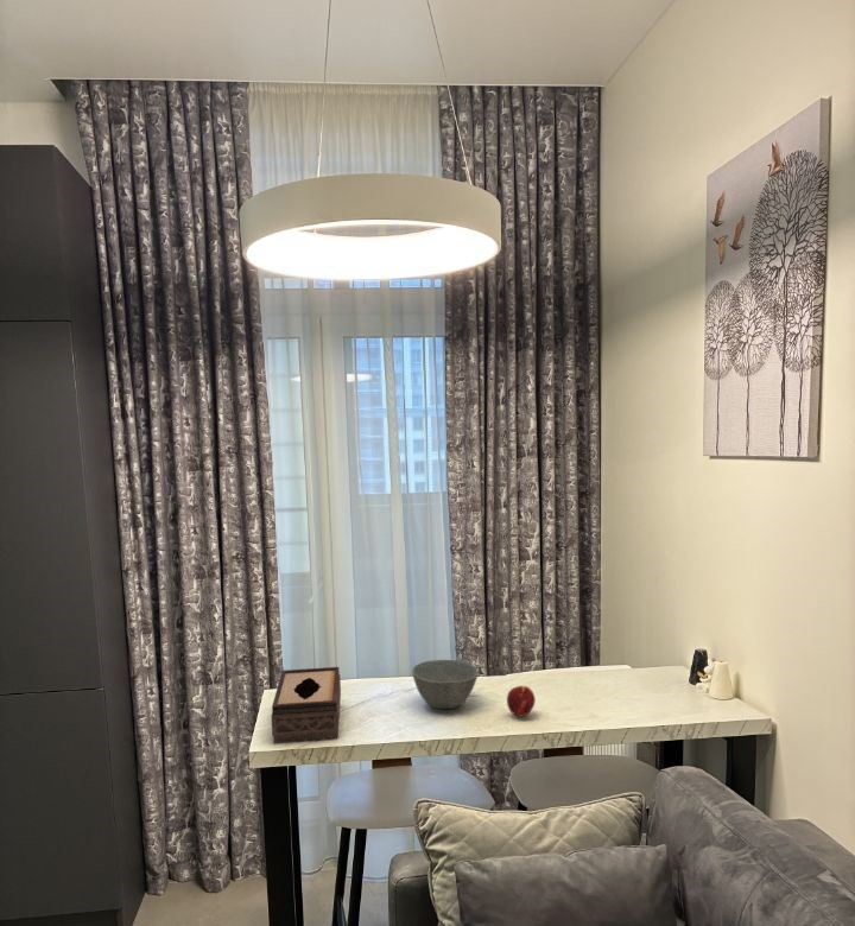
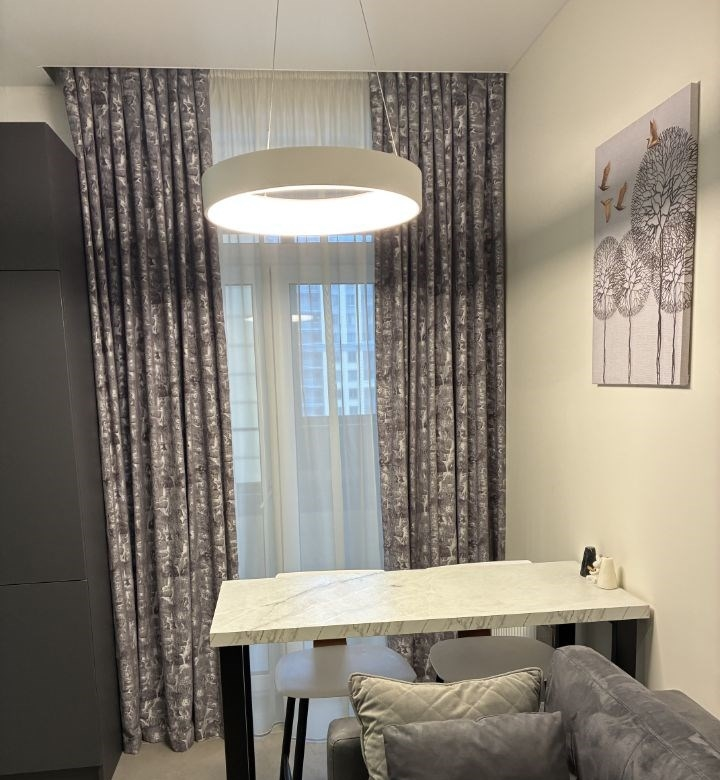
- bowl [411,659,480,710]
- tissue box [271,666,342,744]
- peach [506,685,537,718]
